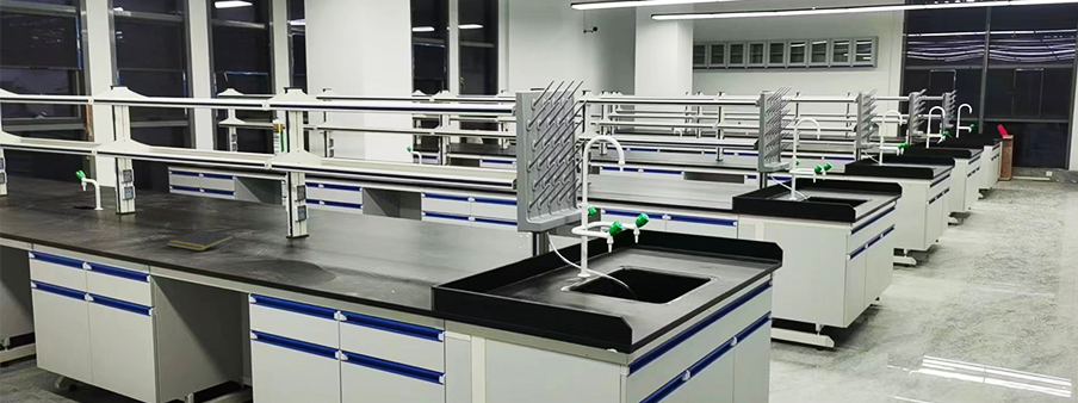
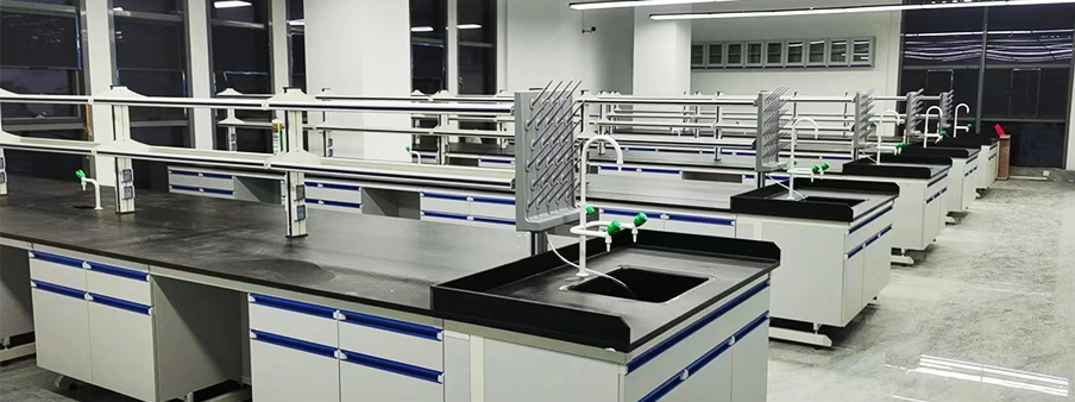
- notepad [166,229,236,252]
